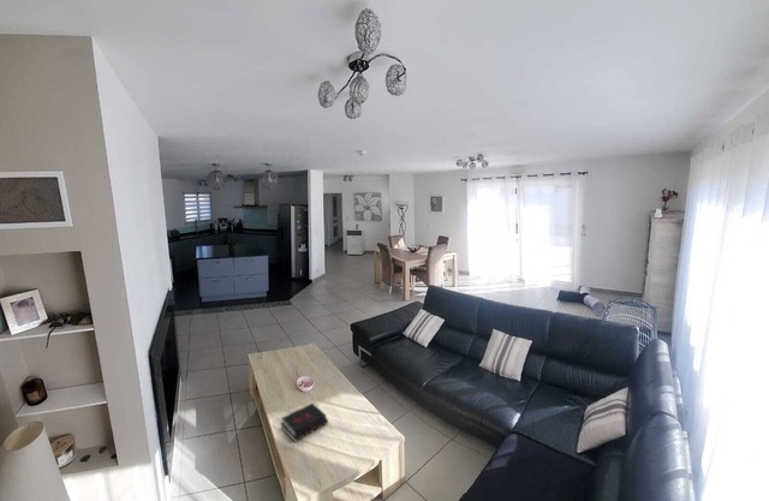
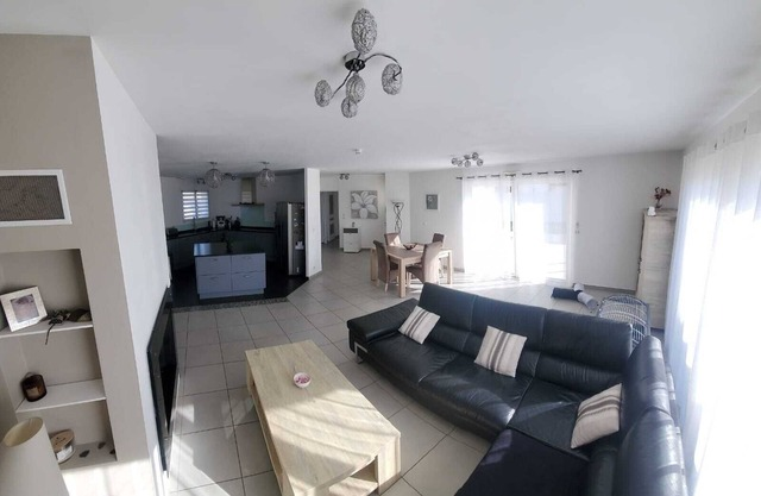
- hardback book [279,402,329,443]
